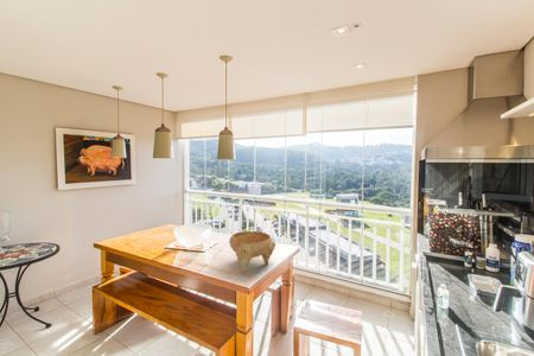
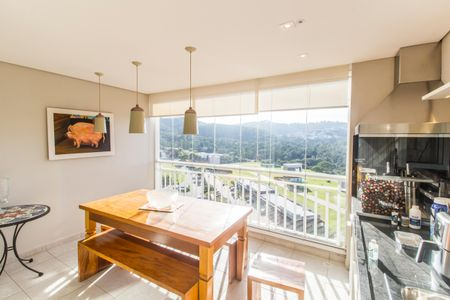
- decorative bowl [228,230,276,273]
